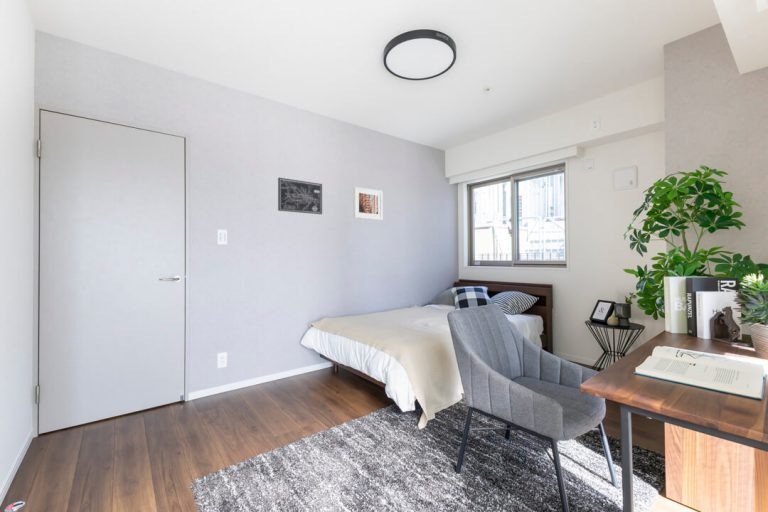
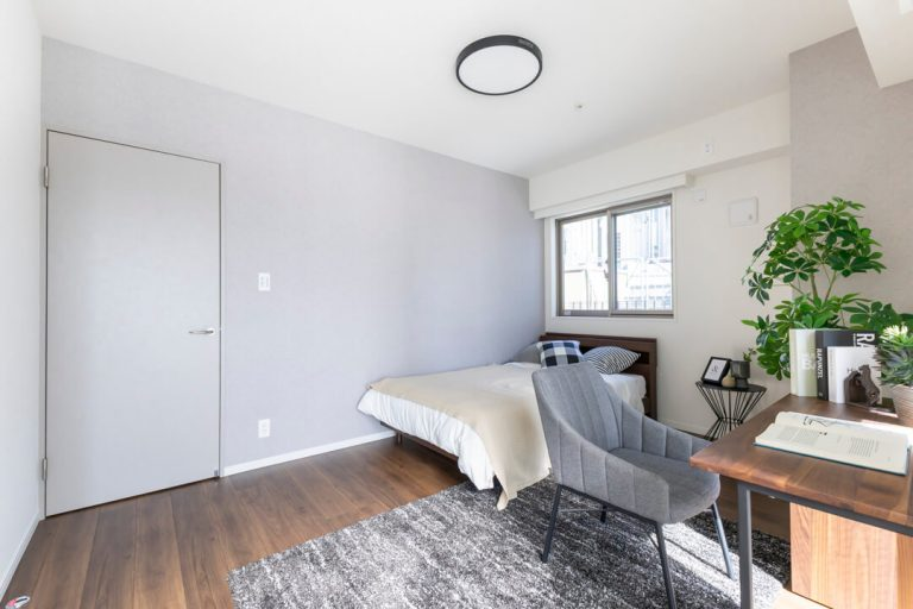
- wall art [277,177,323,215]
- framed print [353,186,383,221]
